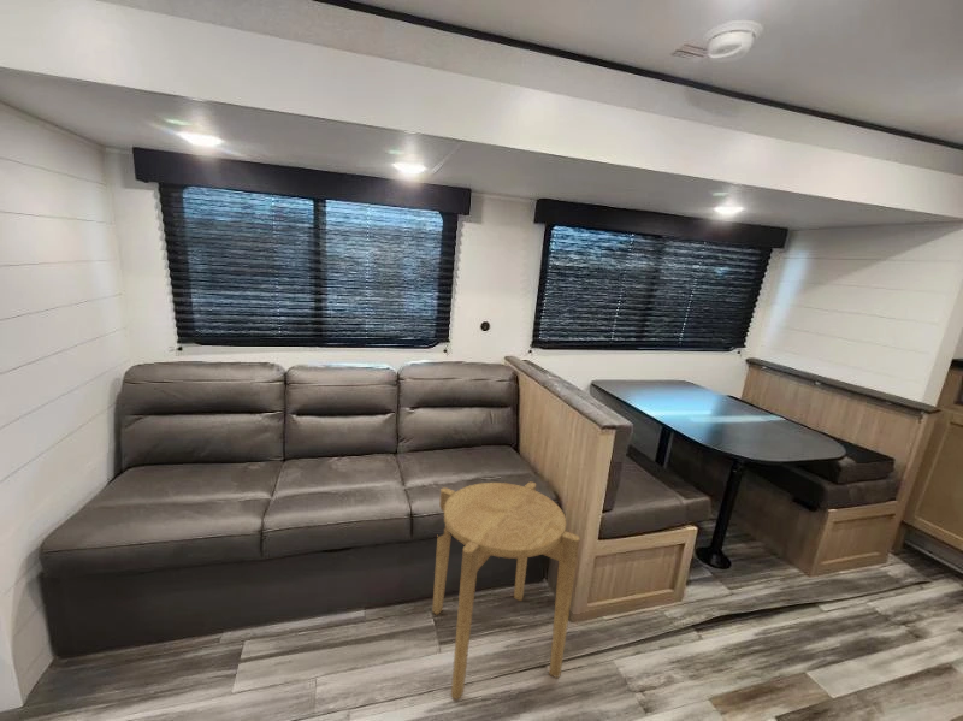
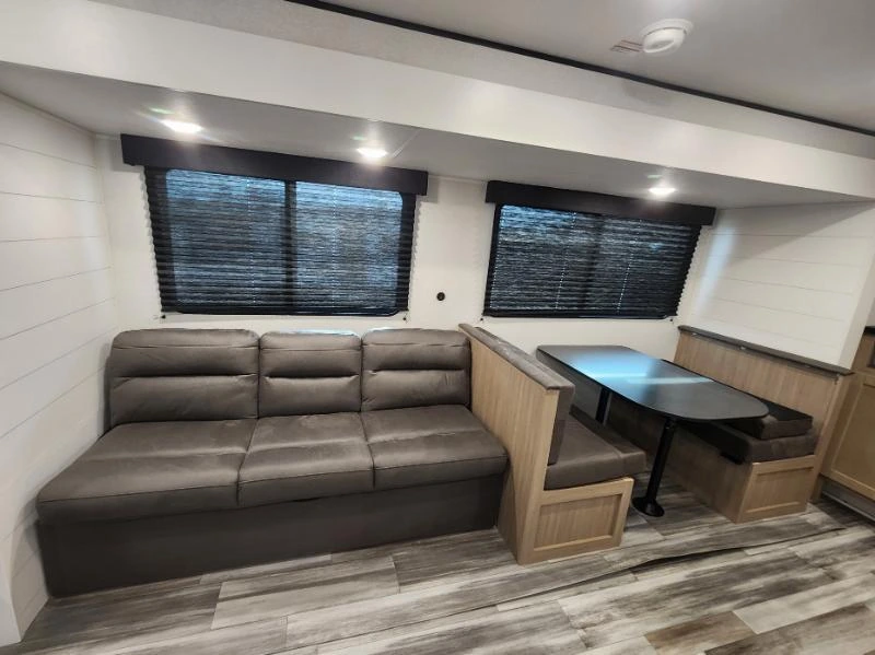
- side table [431,481,581,701]
